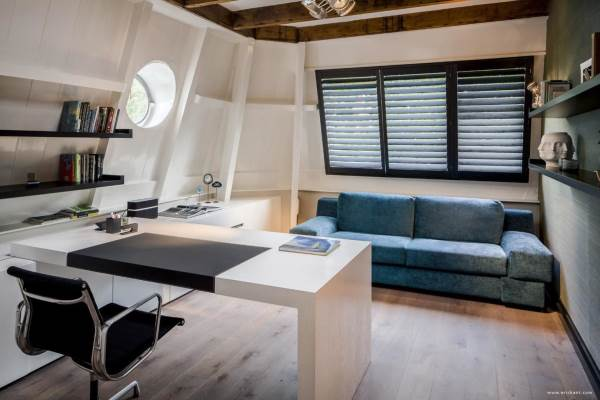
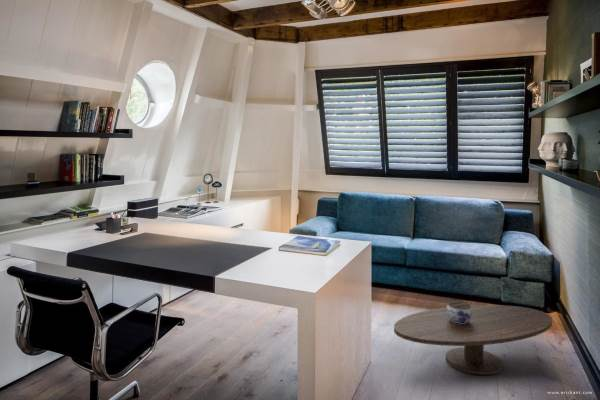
+ jar [446,300,472,324]
+ coffee table [393,304,553,376]
